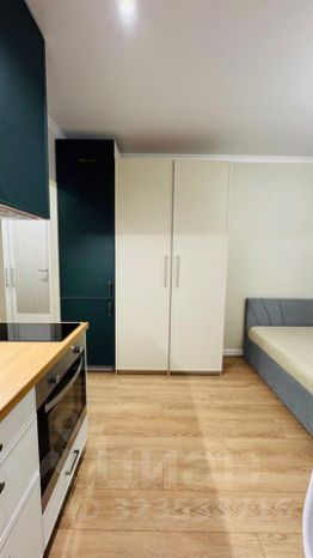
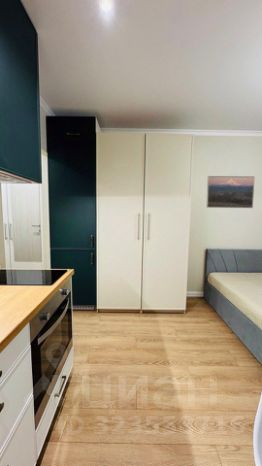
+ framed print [205,175,256,209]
